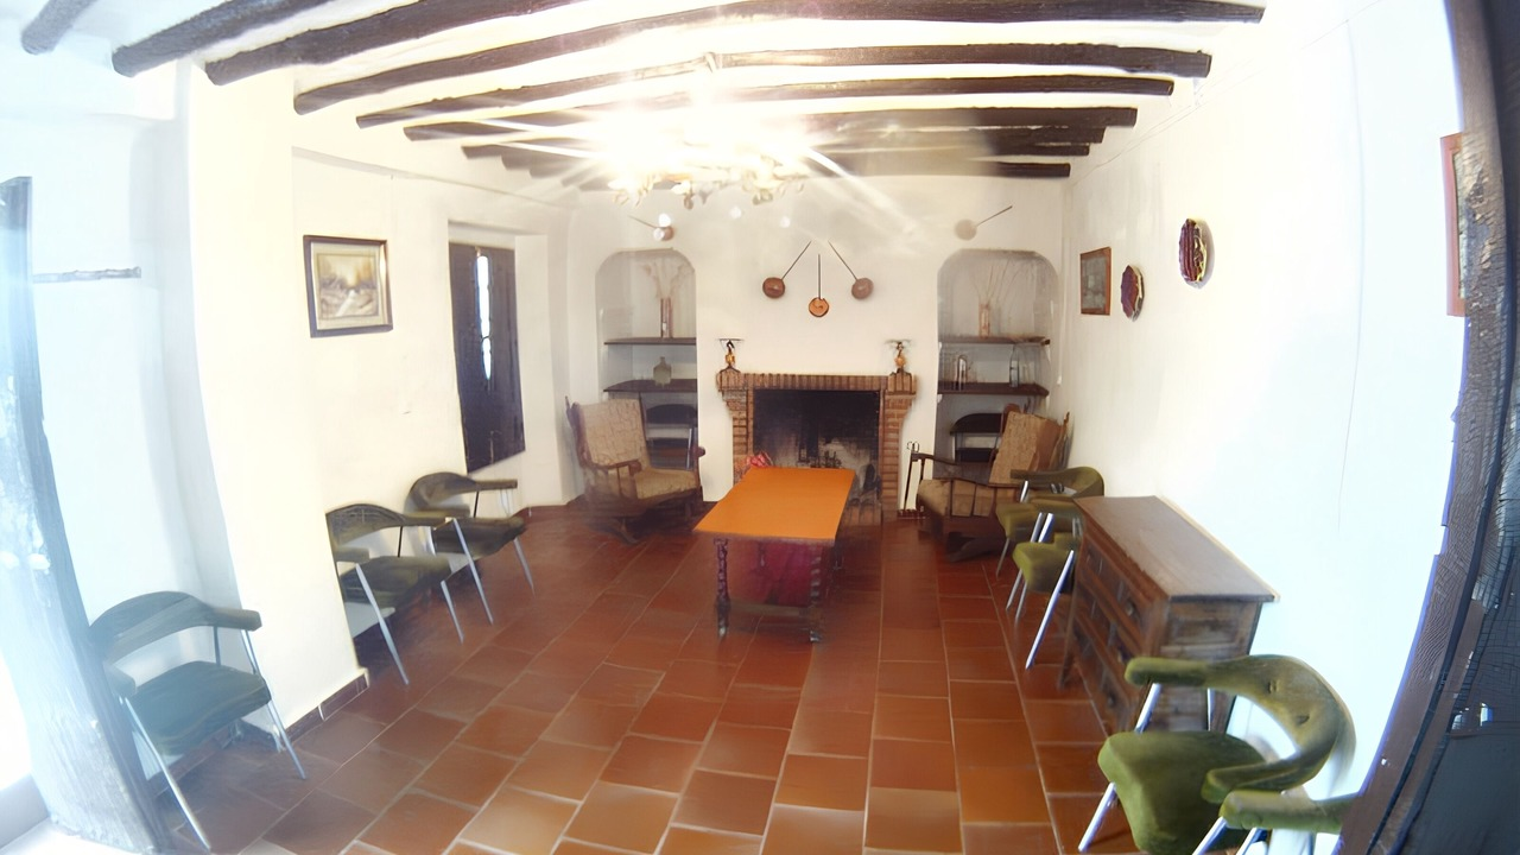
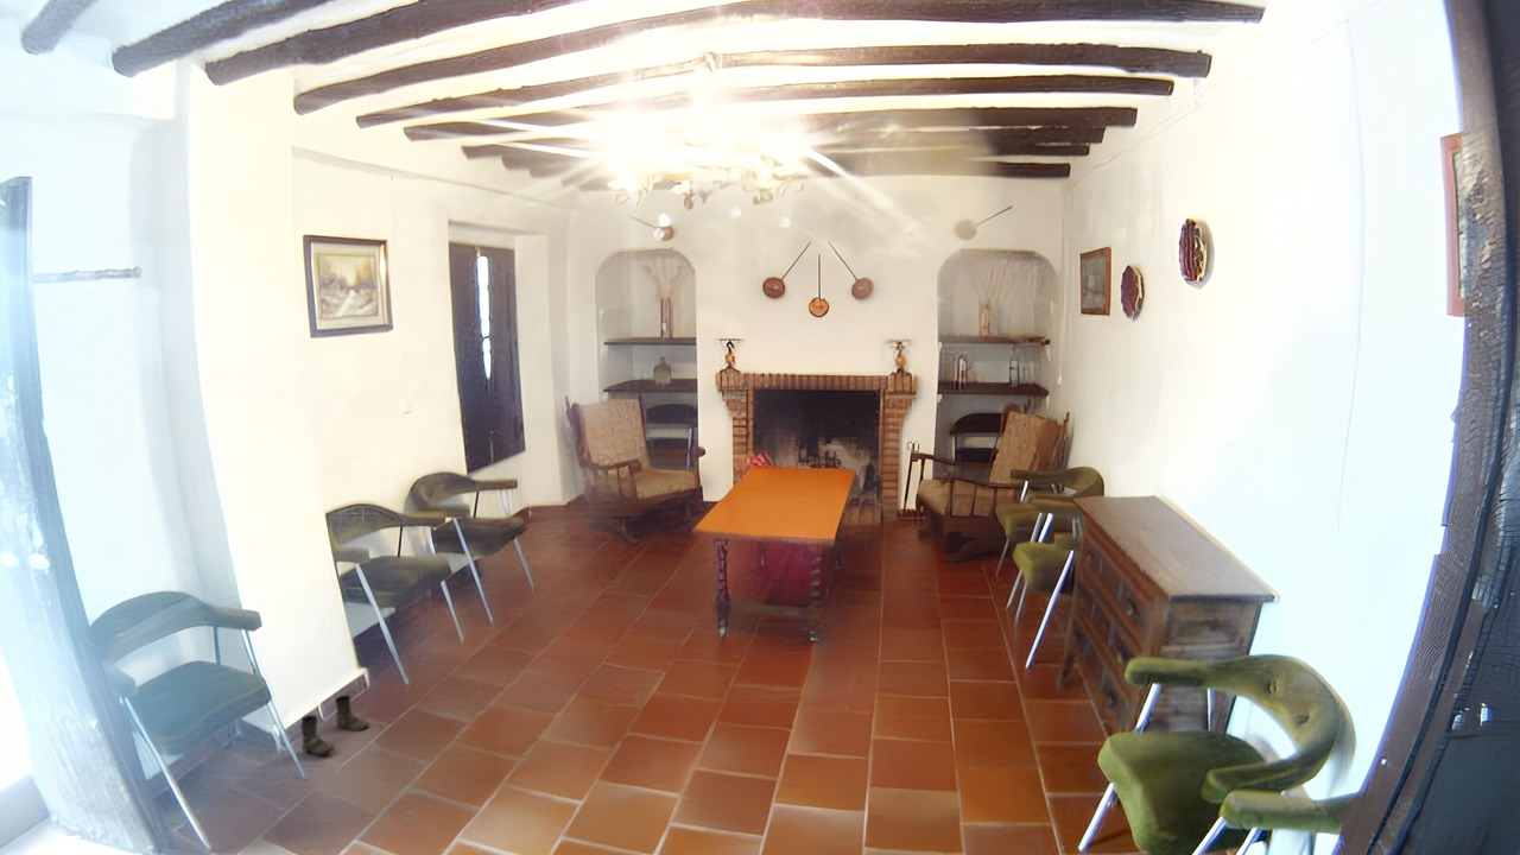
+ boots [299,694,370,756]
